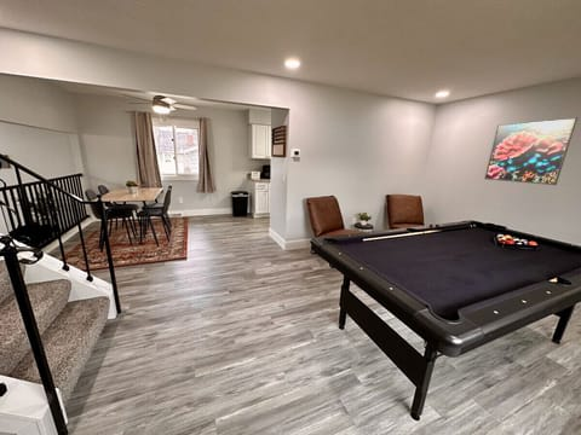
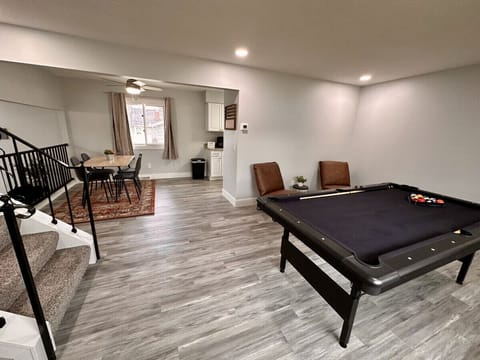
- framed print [483,116,579,186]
